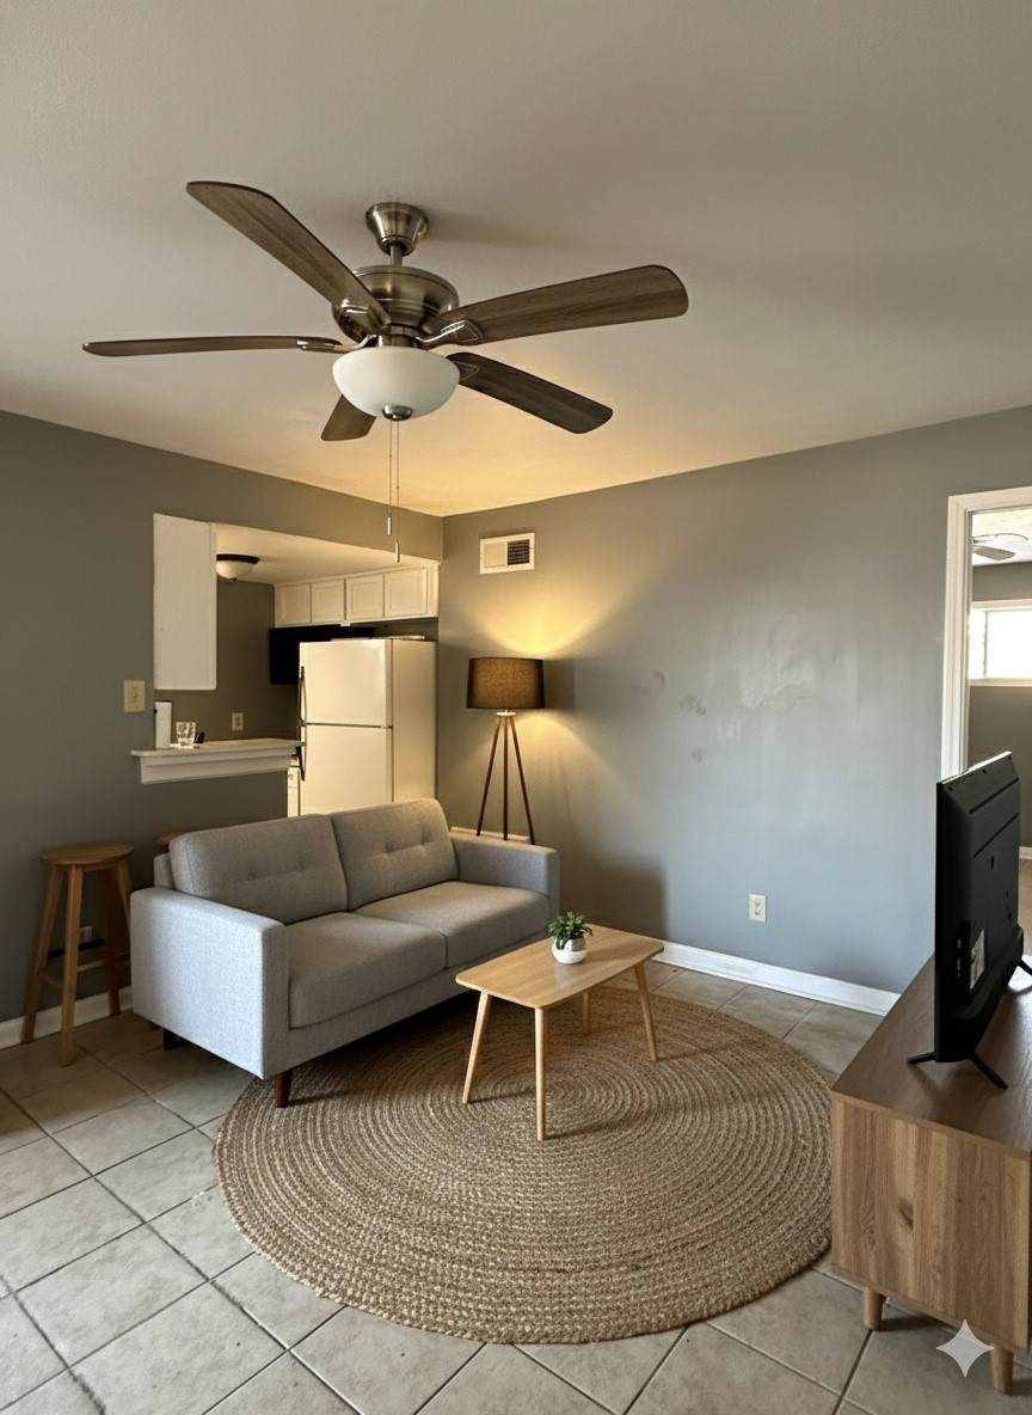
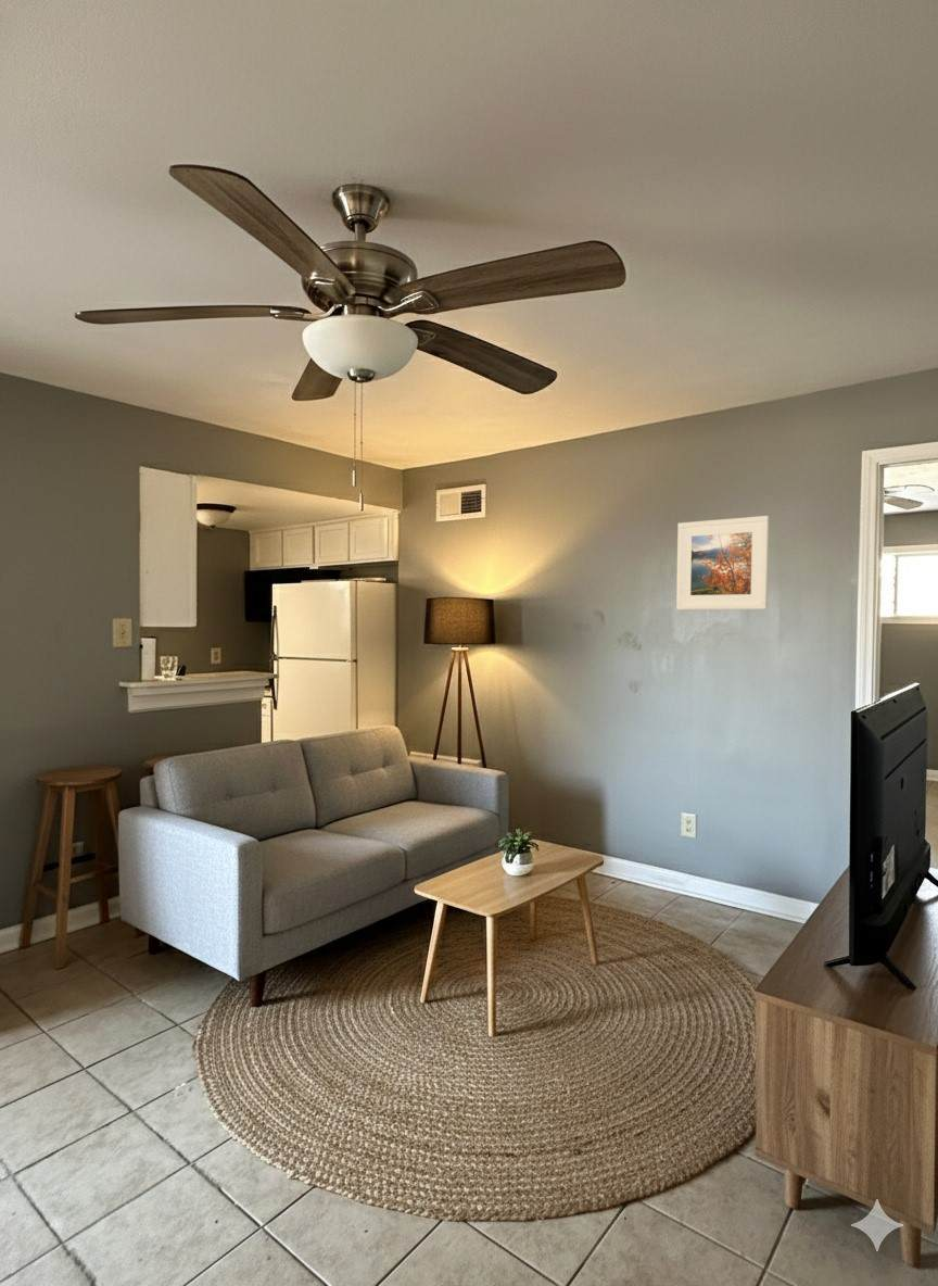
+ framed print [675,515,770,610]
